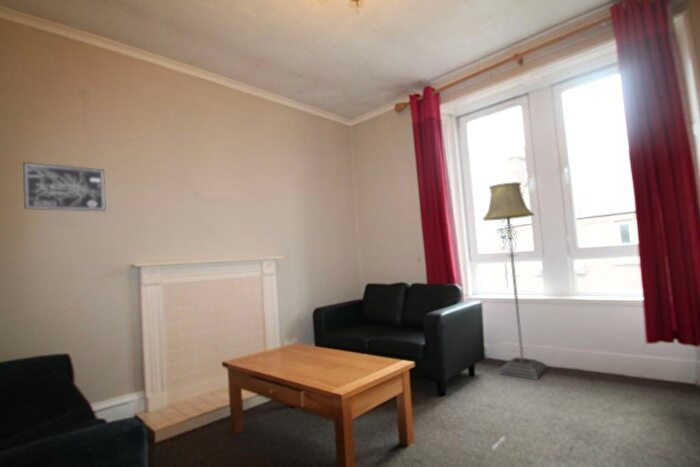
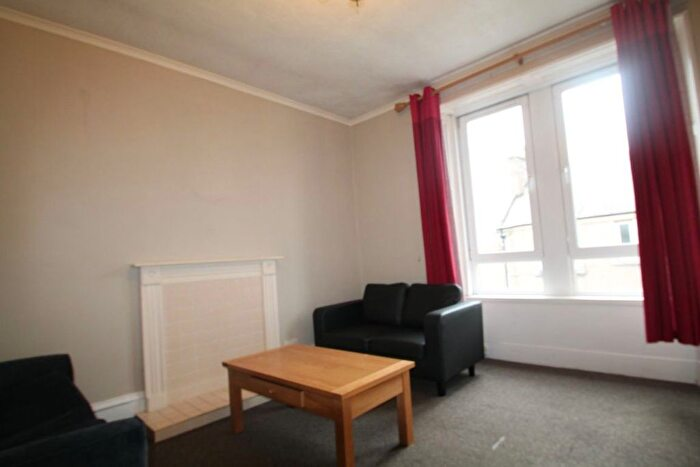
- floor lamp [482,181,548,381]
- wall art [22,161,107,212]
